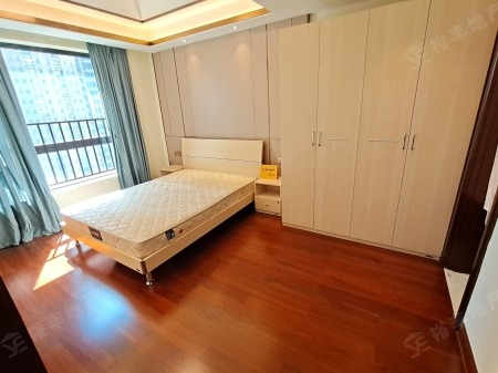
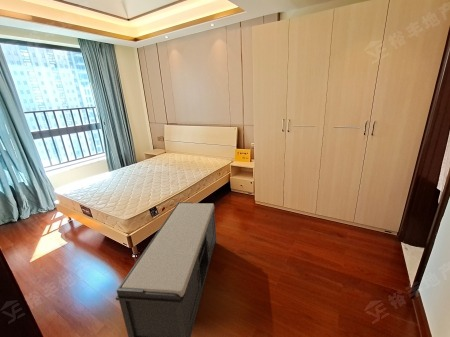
+ bench [115,201,218,337]
